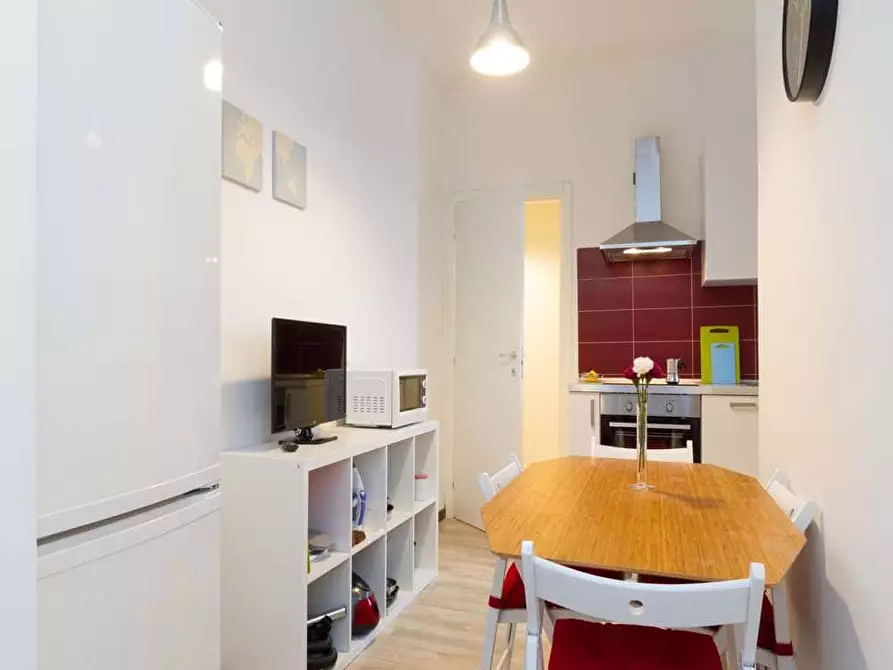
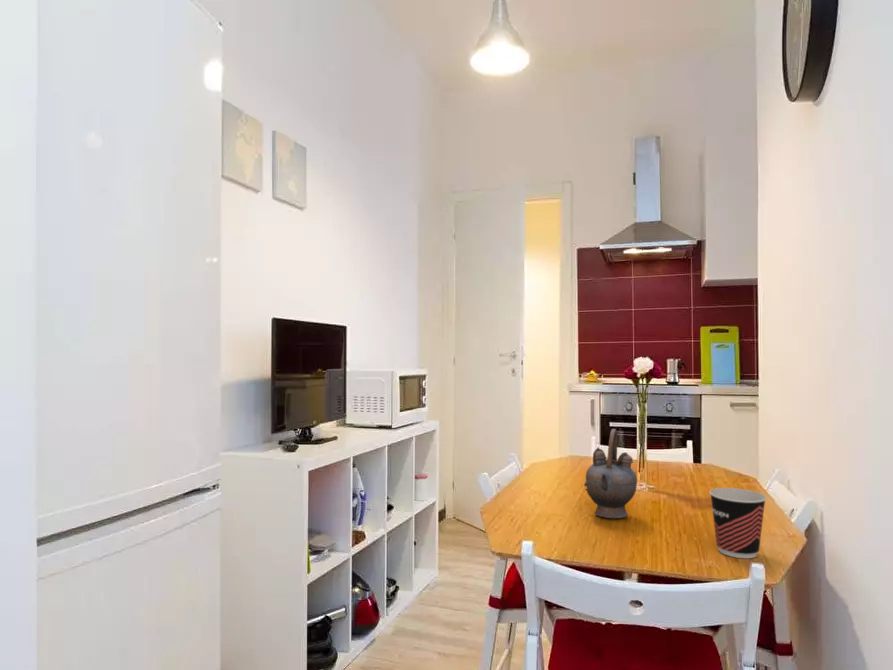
+ cup [708,487,768,559]
+ teapot [583,428,638,519]
